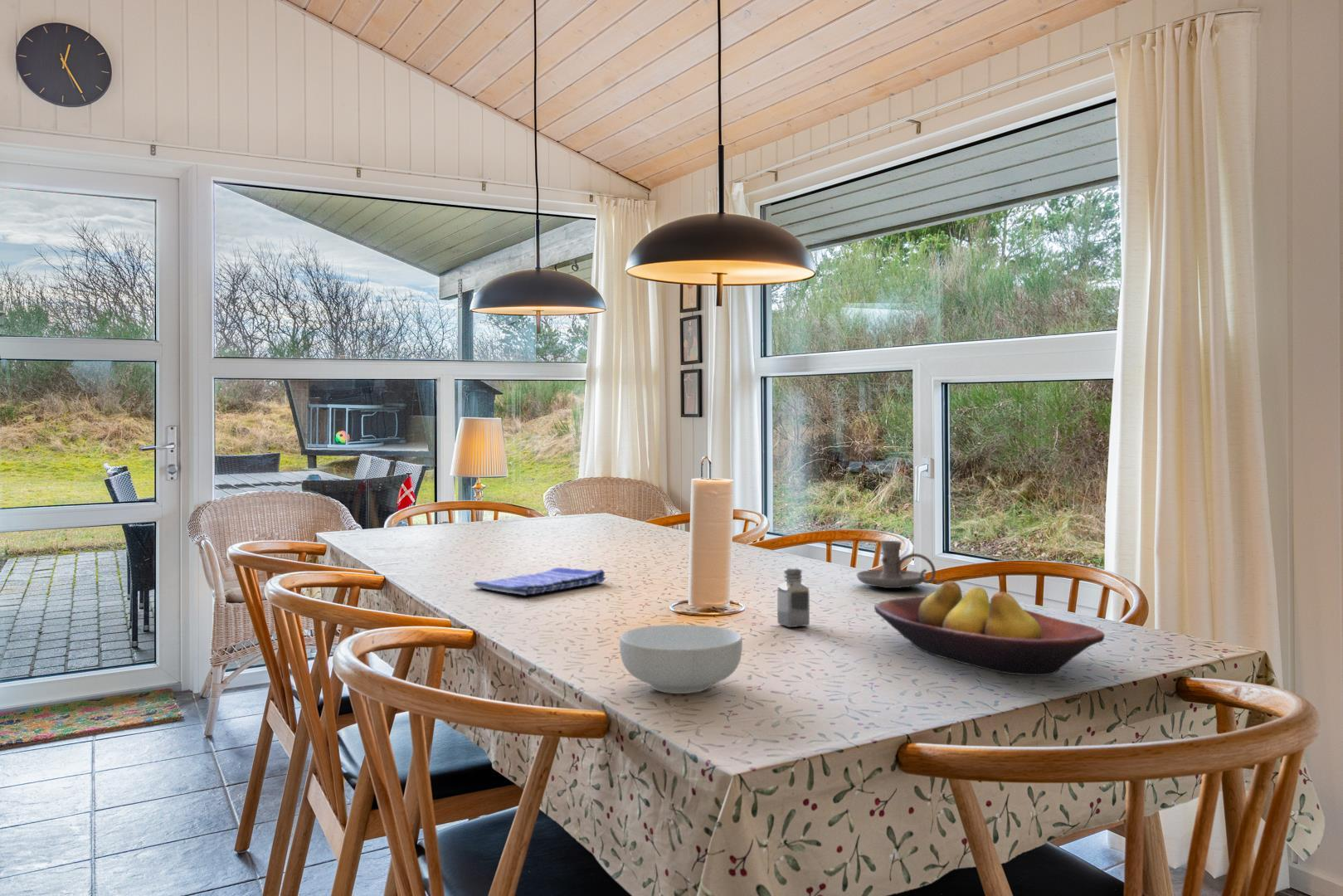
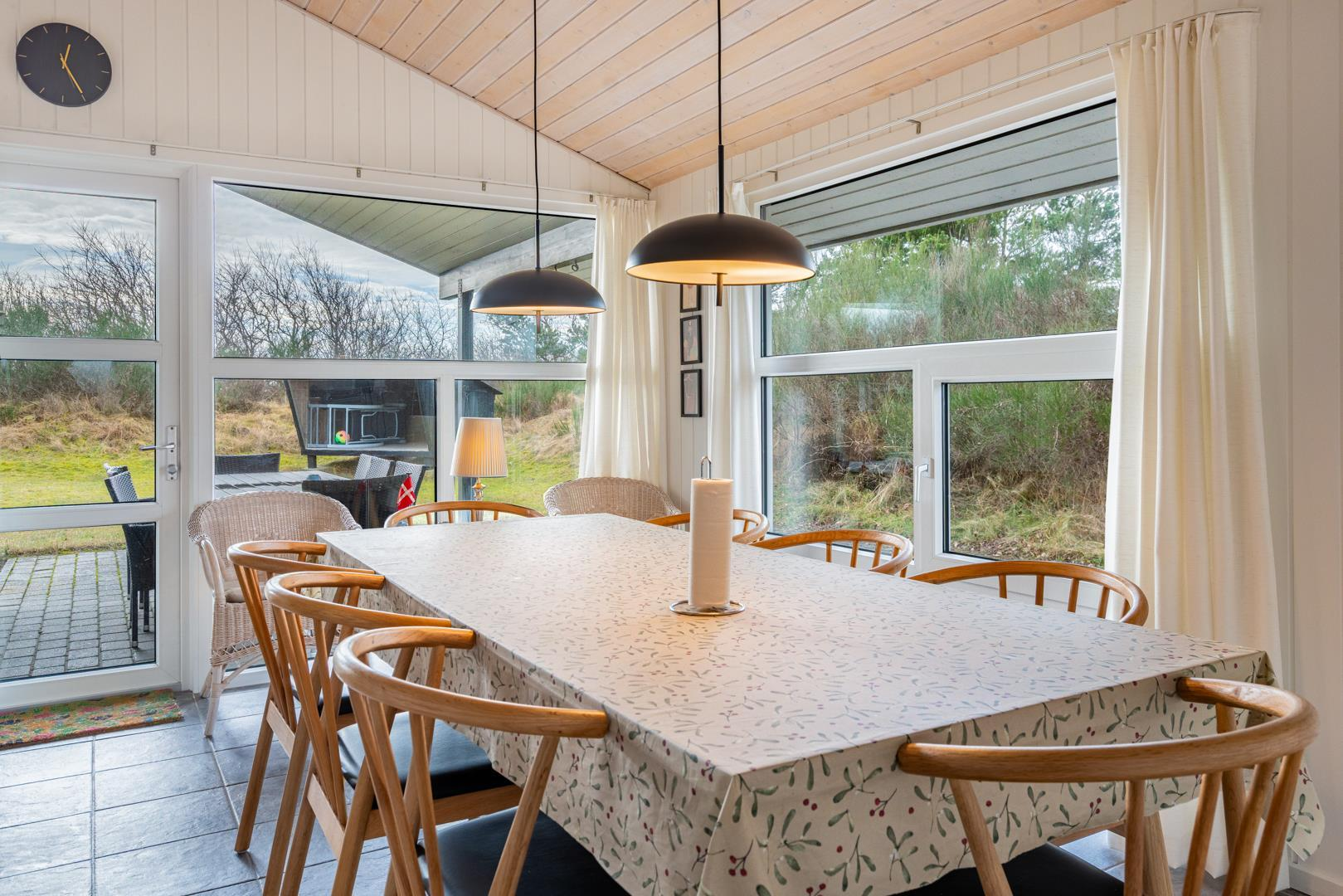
- dish towel [473,567,606,597]
- candle holder [856,540,937,589]
- saltshaker [776,566,810,628]
- cereal bowl [619,624,743,694]
- fruit bowl [873,580,1106,676]
